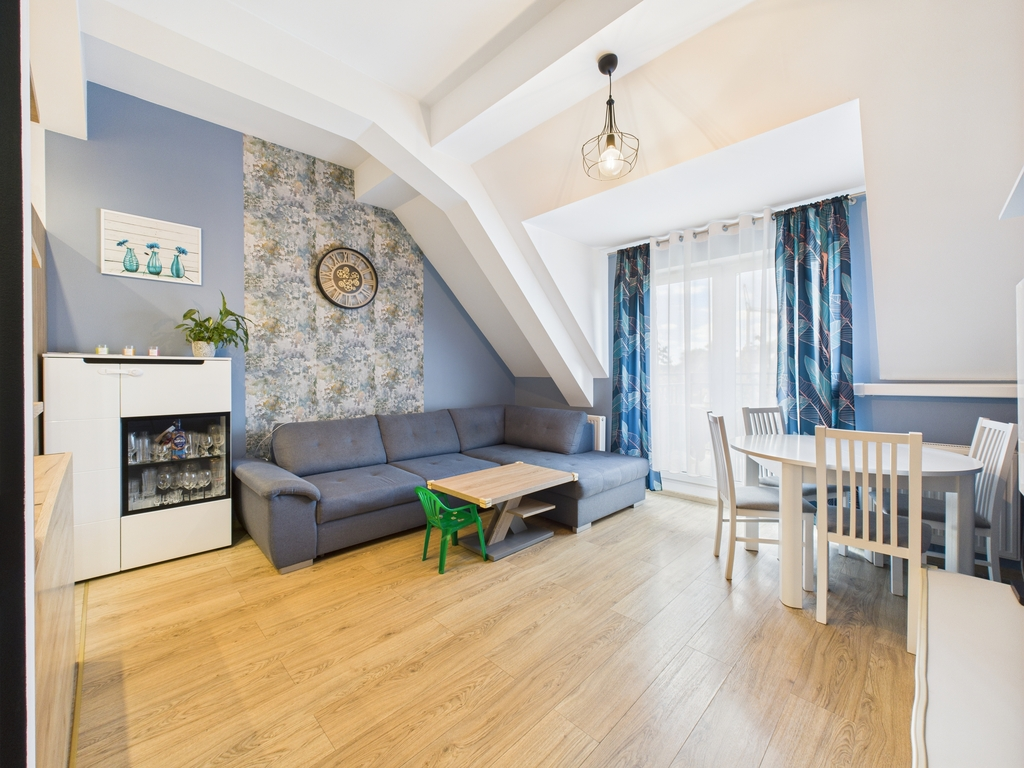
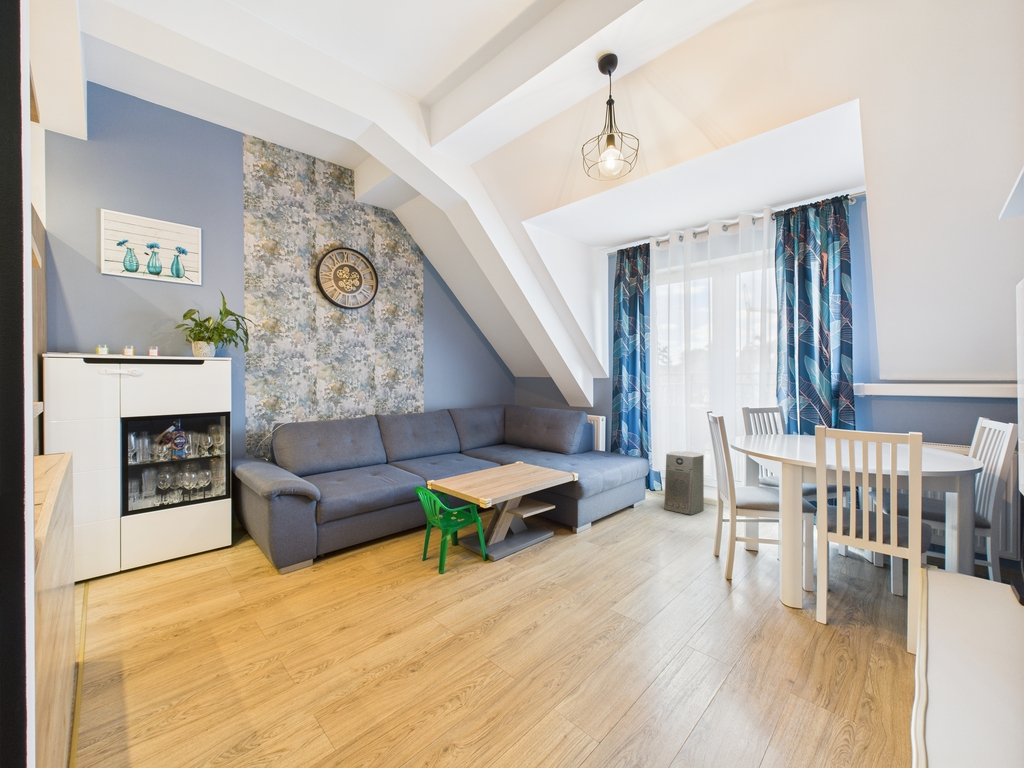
+ fan [663,450,705,516]
